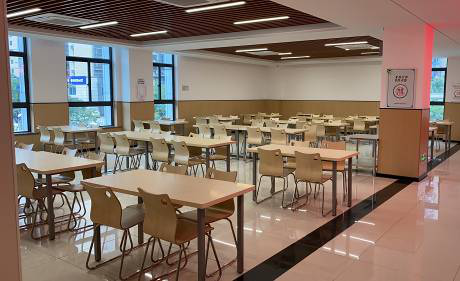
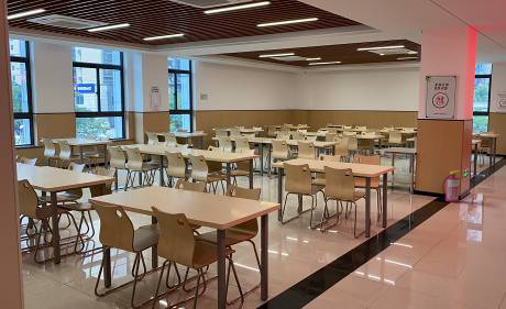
+ fire extinguisher [441,169,462,203]
